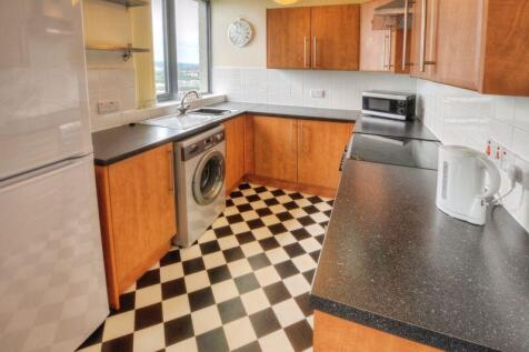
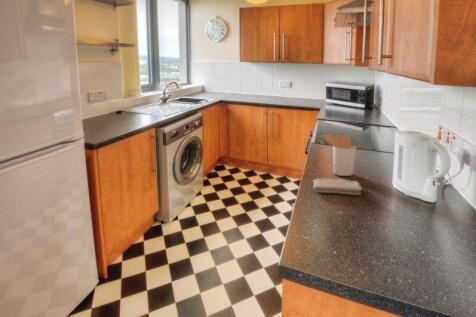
+ washcloth [312,177,364,196]
+ utensil holder [321,132,357,177]
